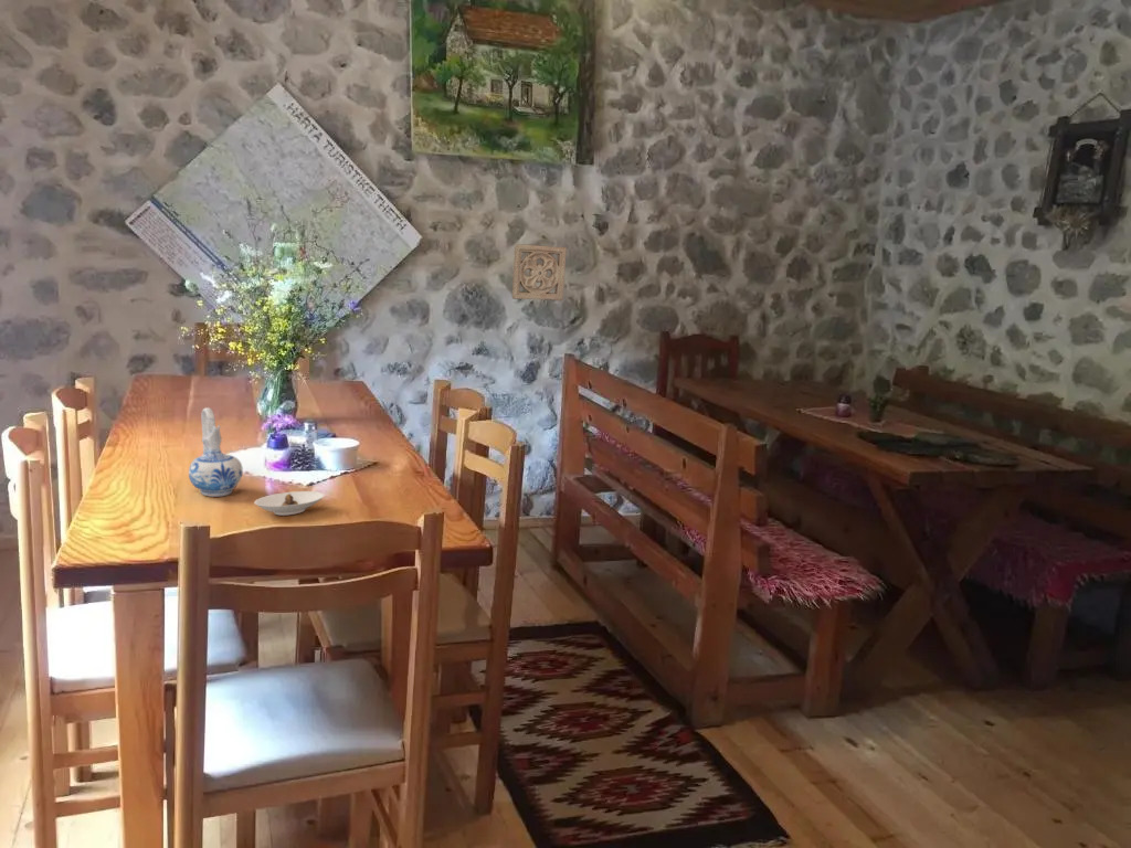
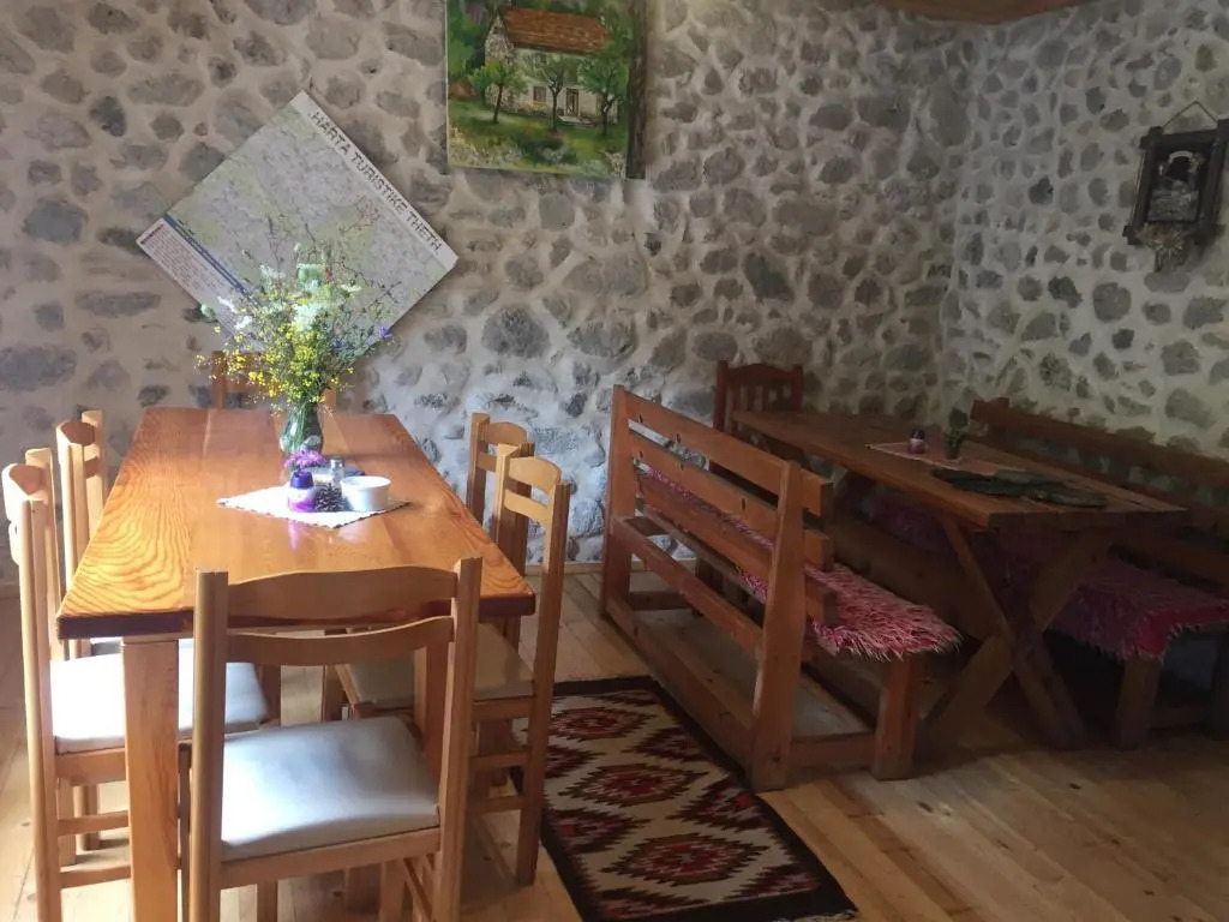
- saucer [253,490,325,517]
- wall ornament [511,243,568,303]
- ceramic pitcher [188,406,244,498]
